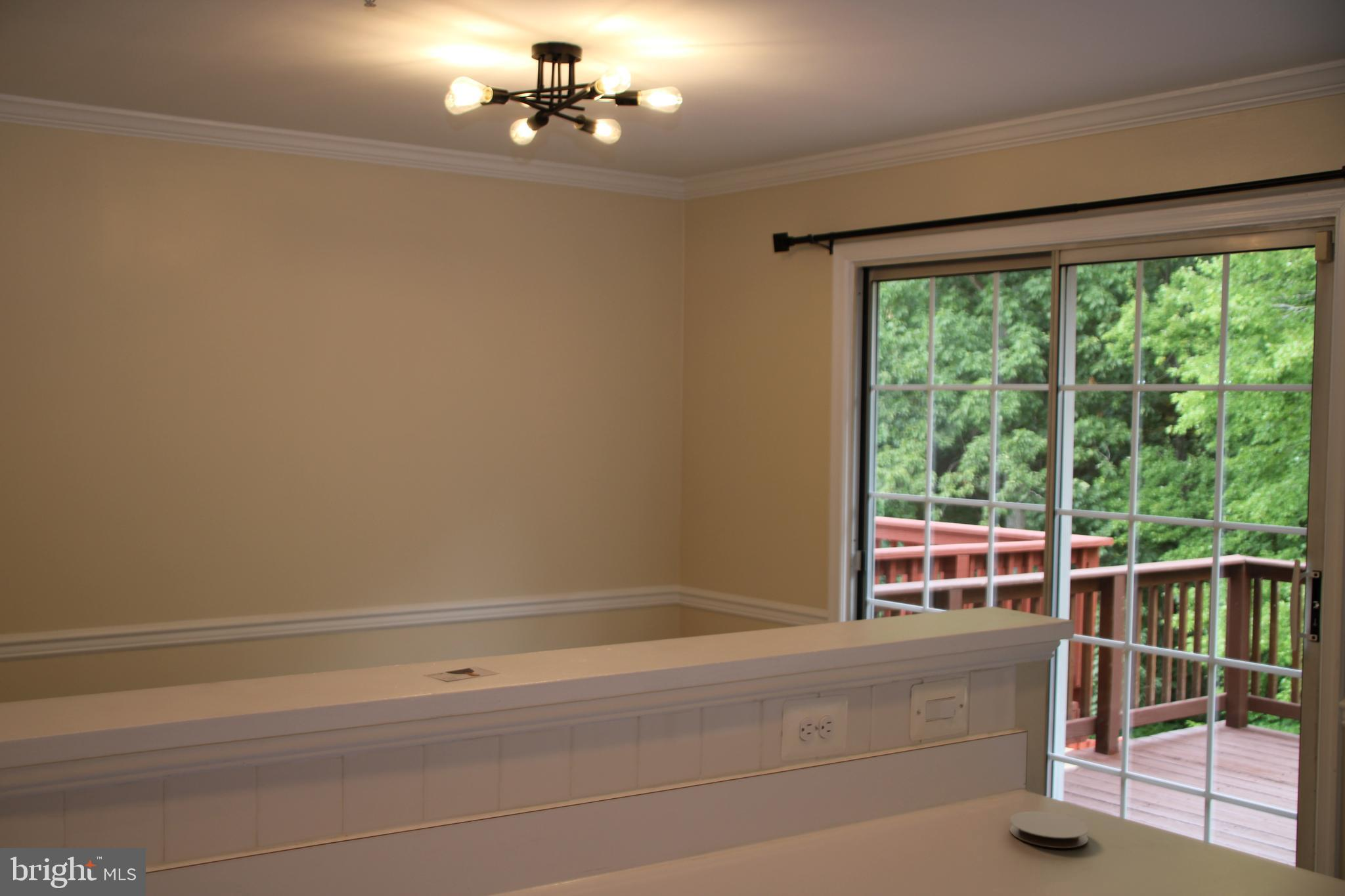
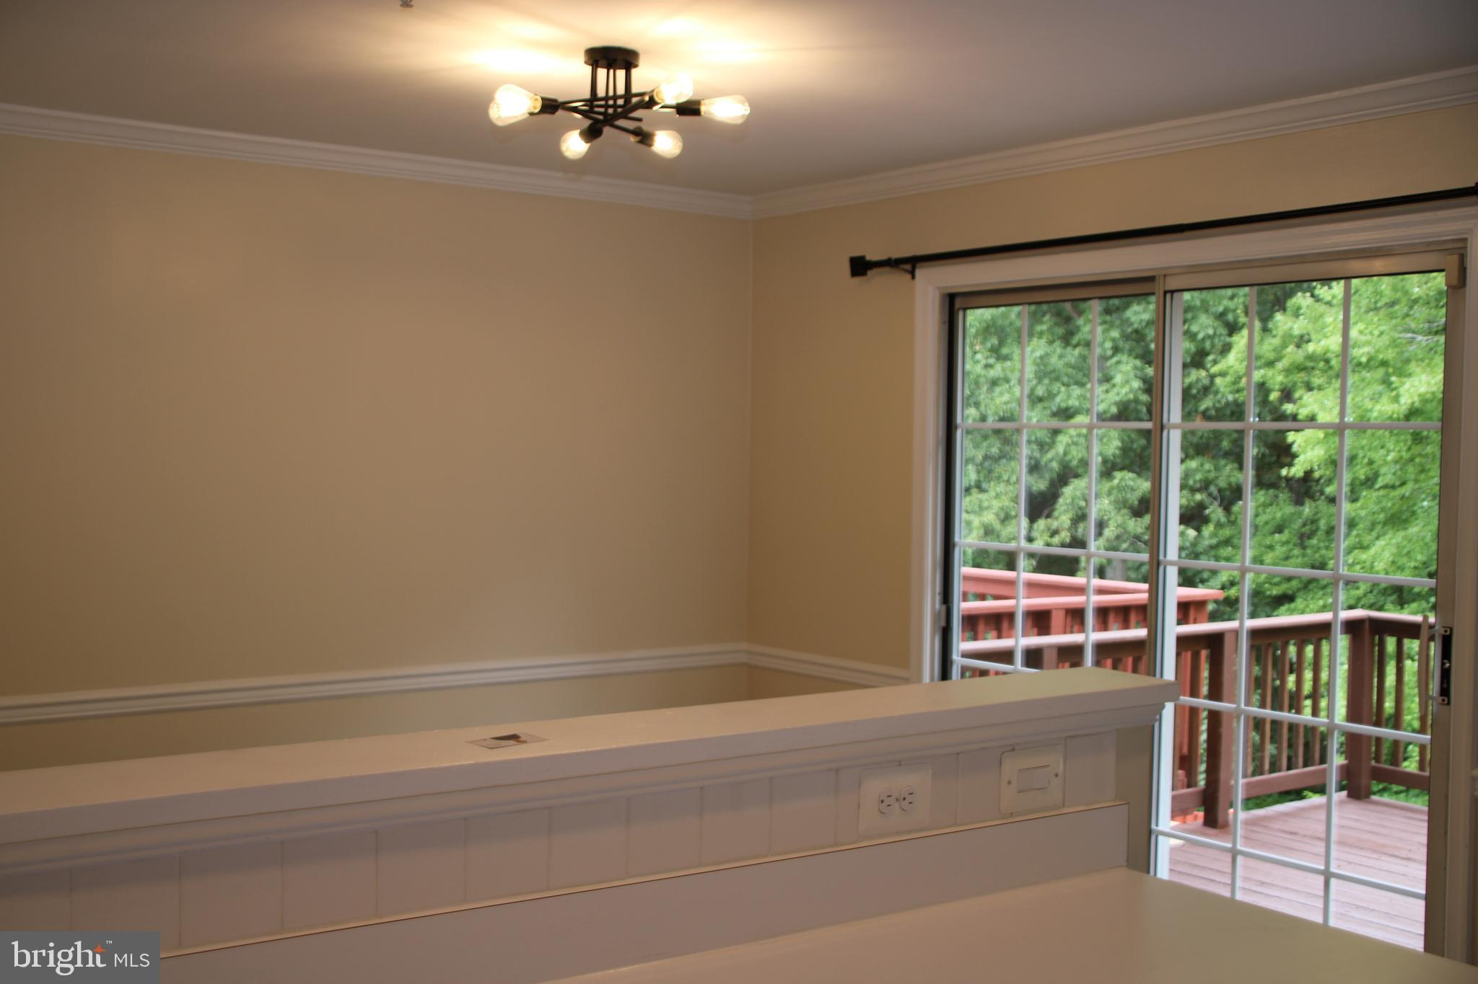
- coaster [1009,810,1090,849]
